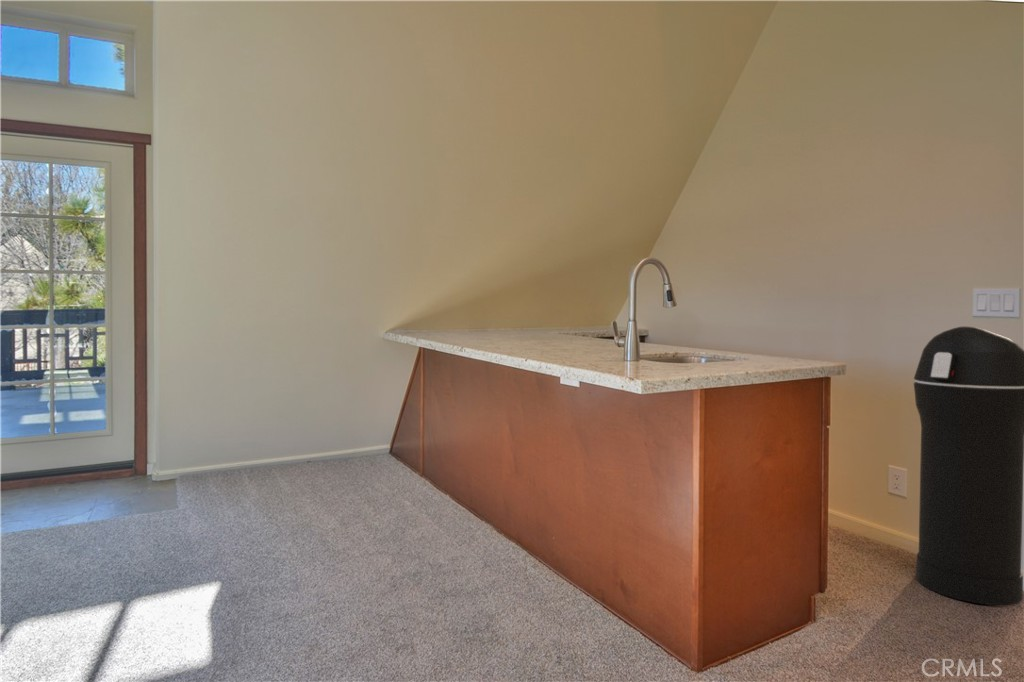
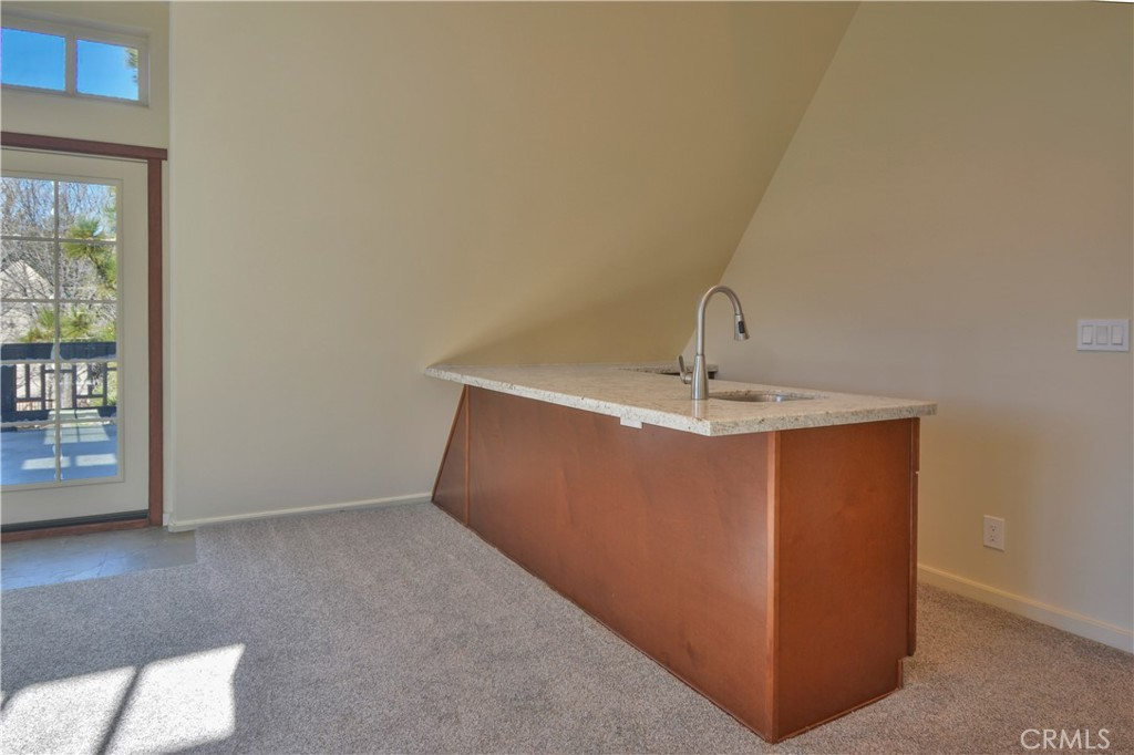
- trash can [913,326,1024,606]
